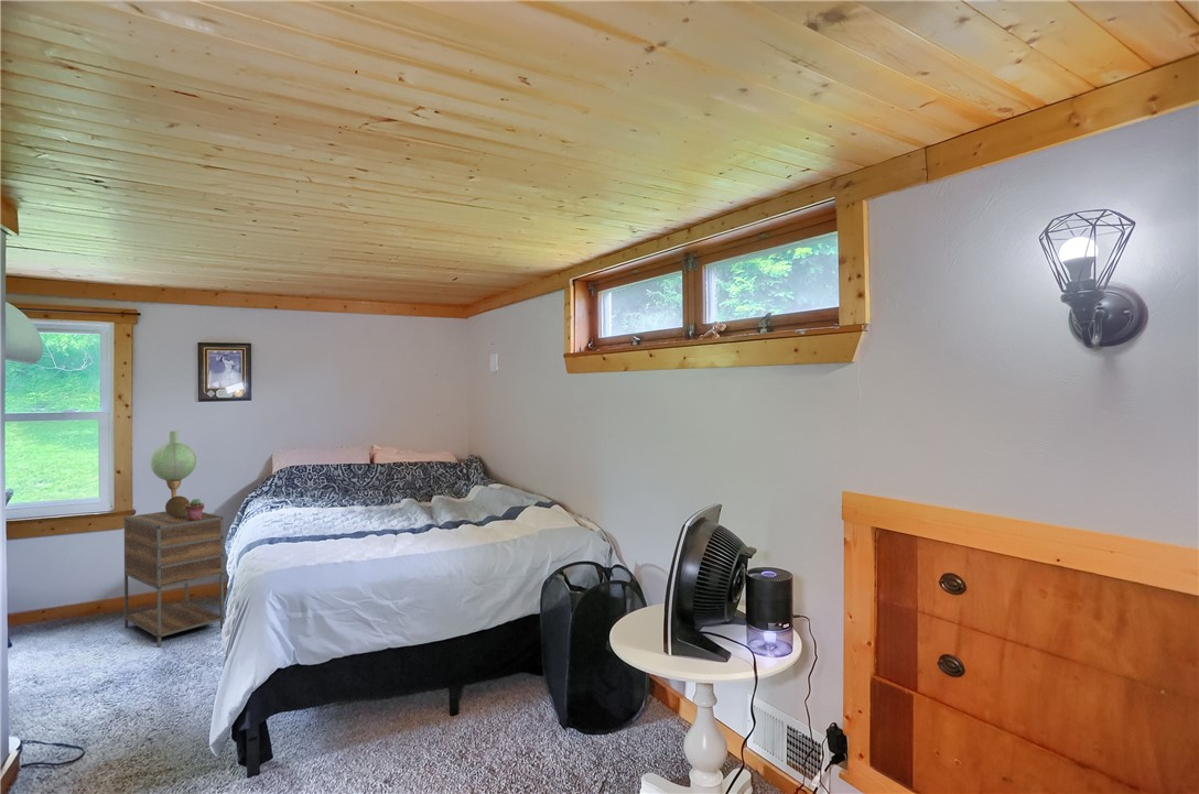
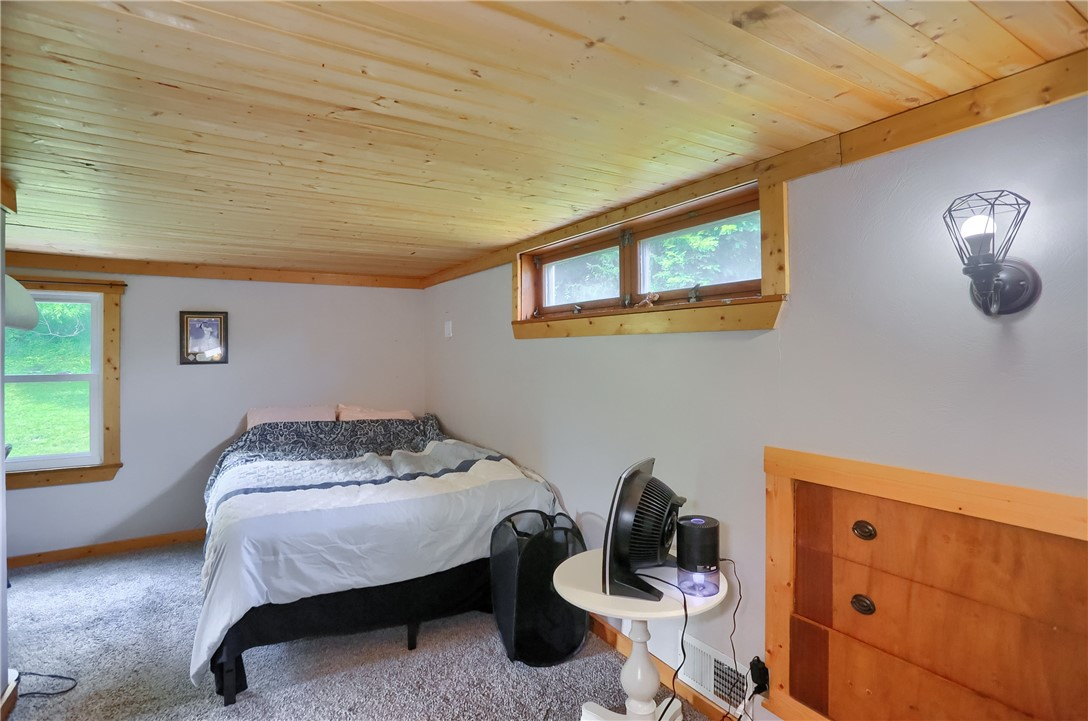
- wall lamp [149,429,197,516]
- nightstand [123,510,225,648]
- potted succulent [185,498,205,521]
